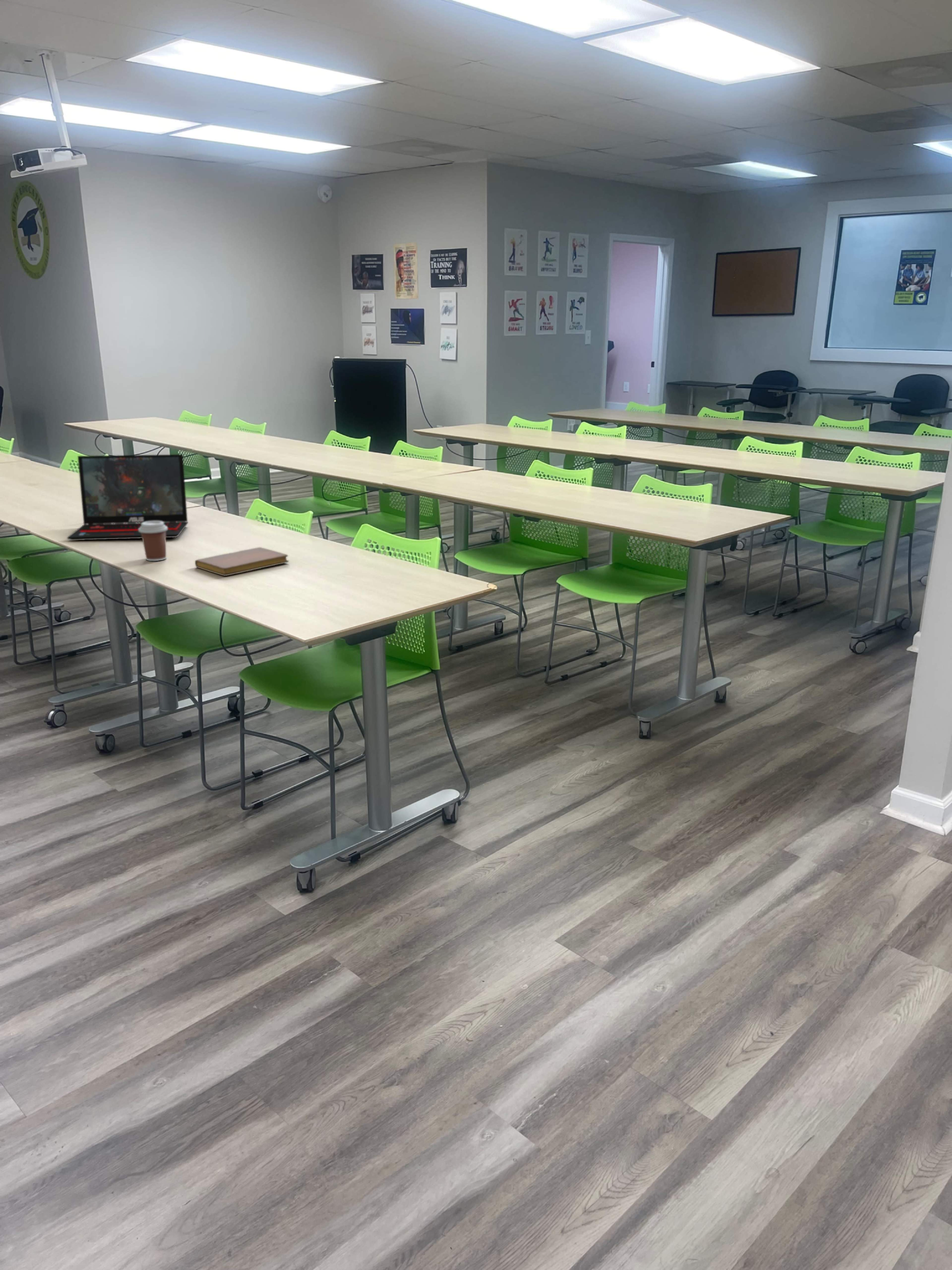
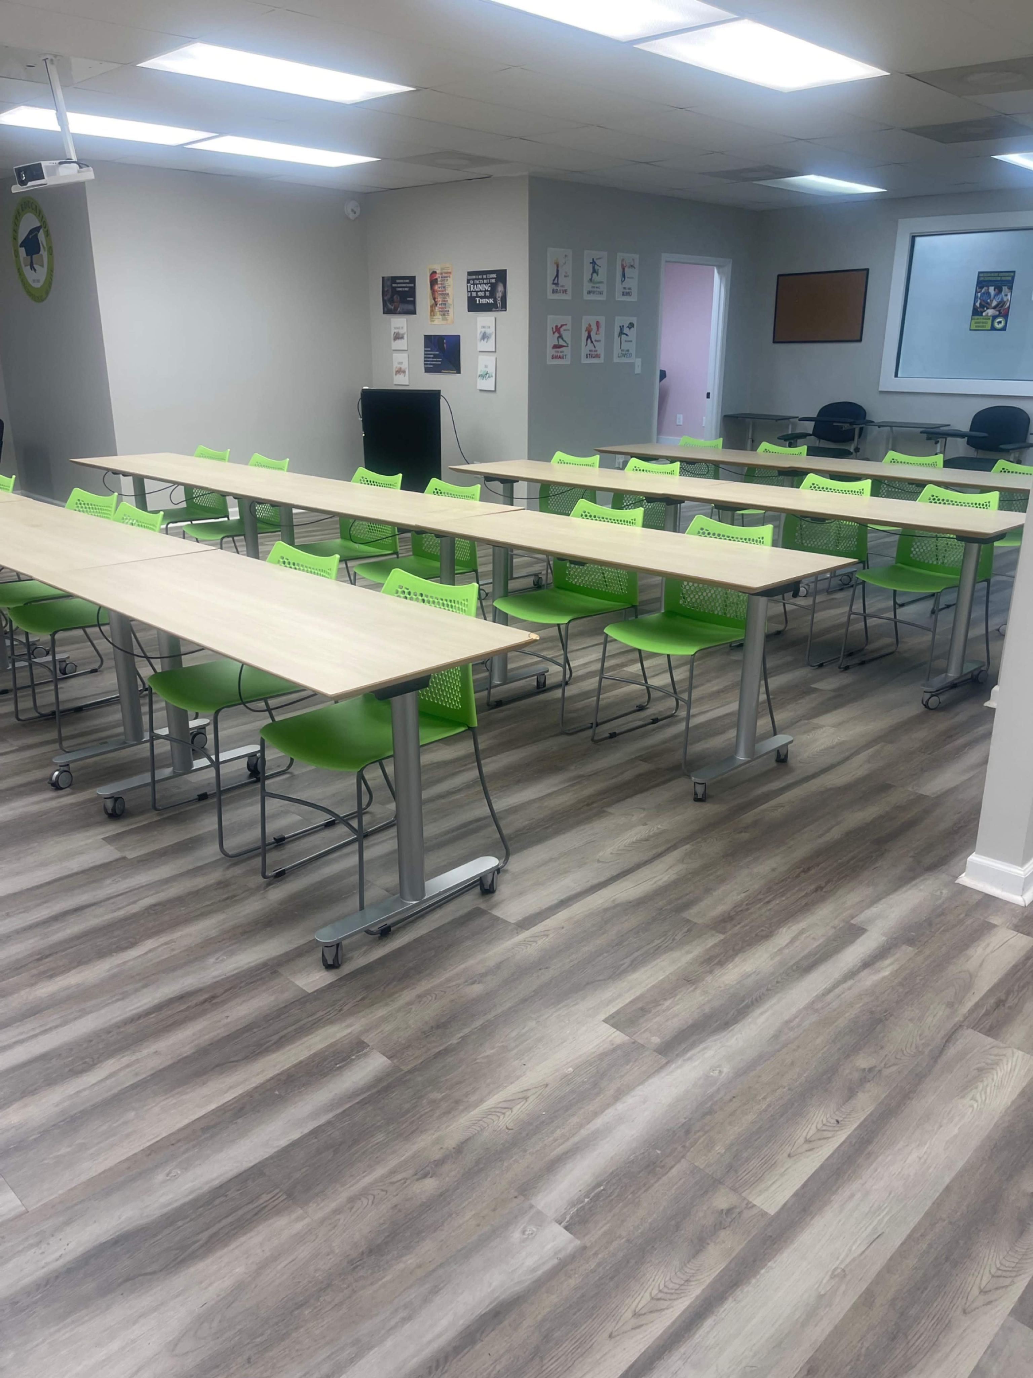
- notebook [195,547,289,576]
- laptop [67,454,188,540]
- coffee cup [139,521,168,561]
